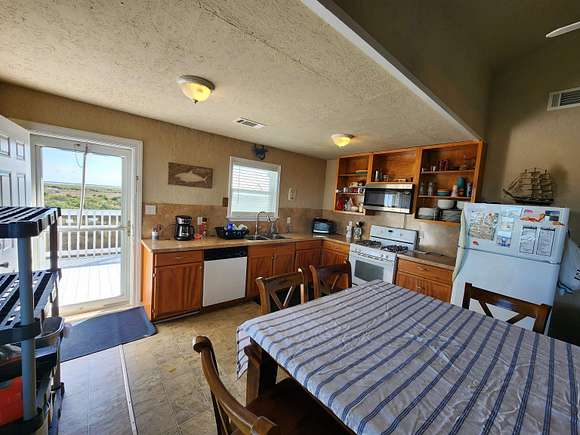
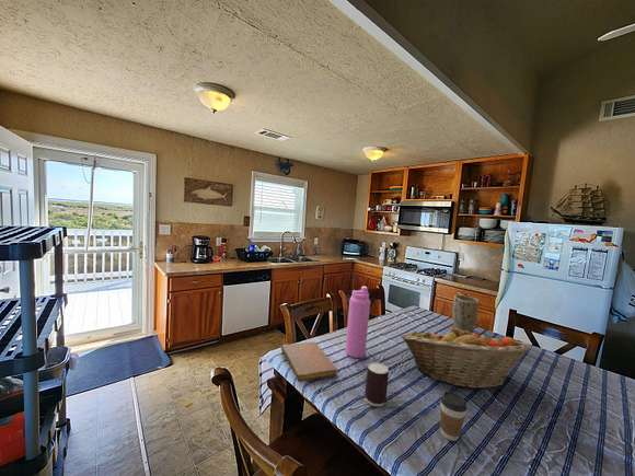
+ fruit basket [400,326,533,391]
+ water bottle [345,286,371,359]
+ beverage can [363,361,390,407]
+ coffee cup [439,391,469,442]
+ notebook [280,340,338,383]
+ plant pot [451,294,480,334]
